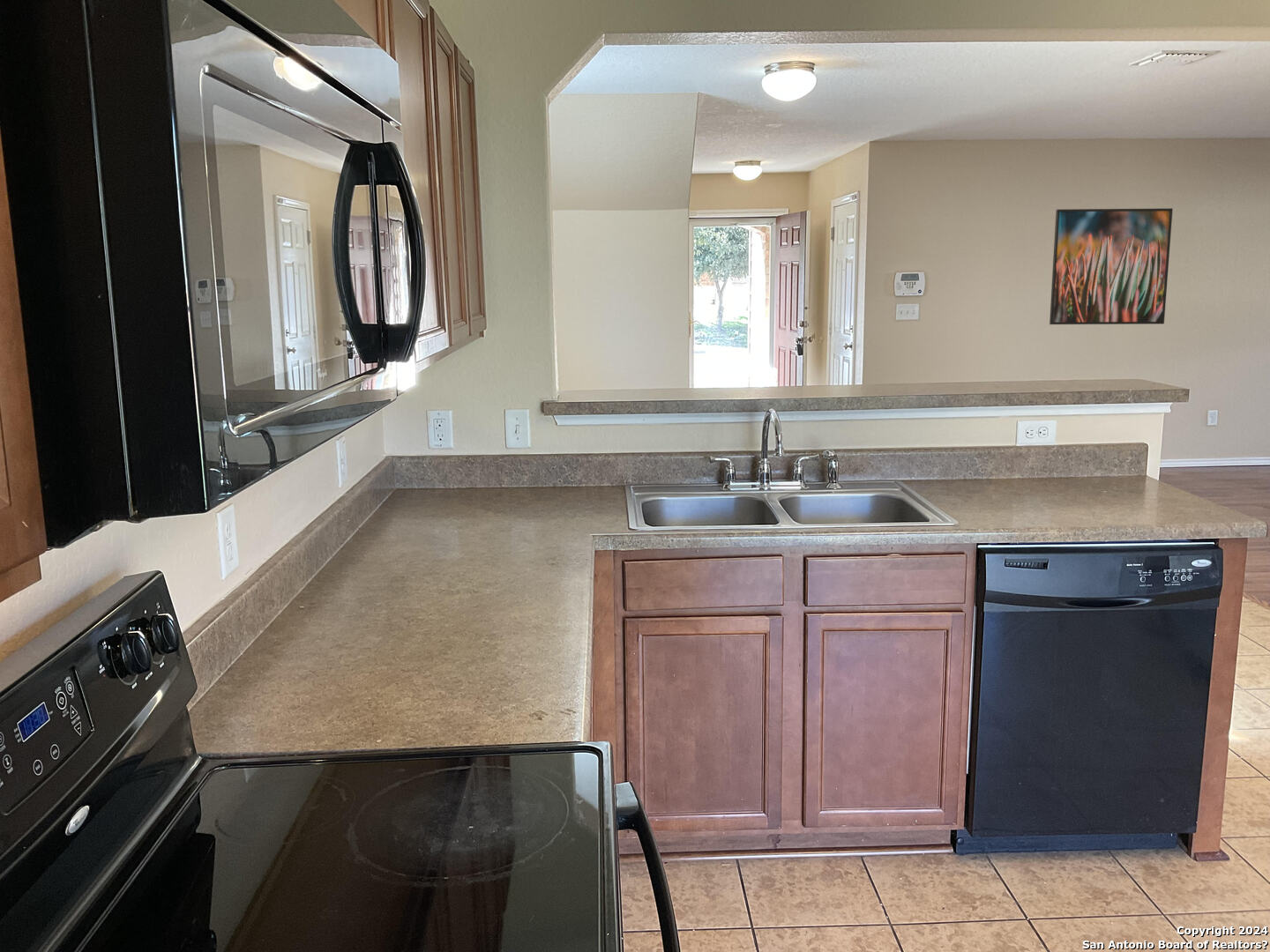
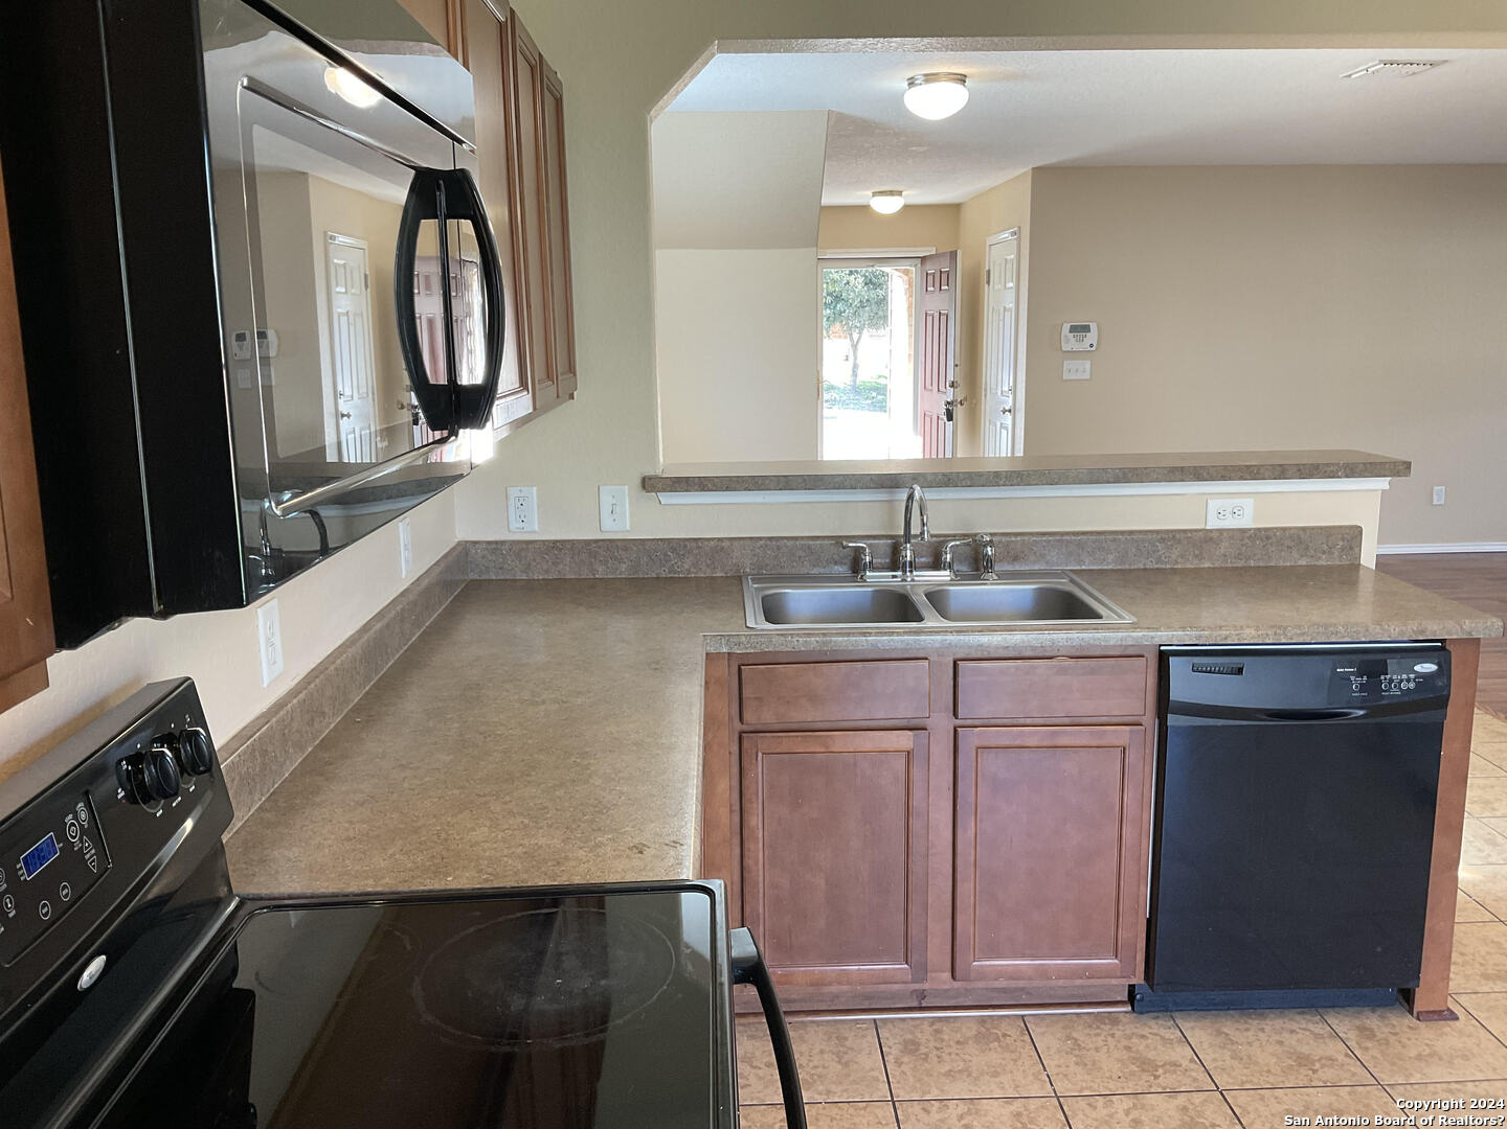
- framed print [1049,207,1174,325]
